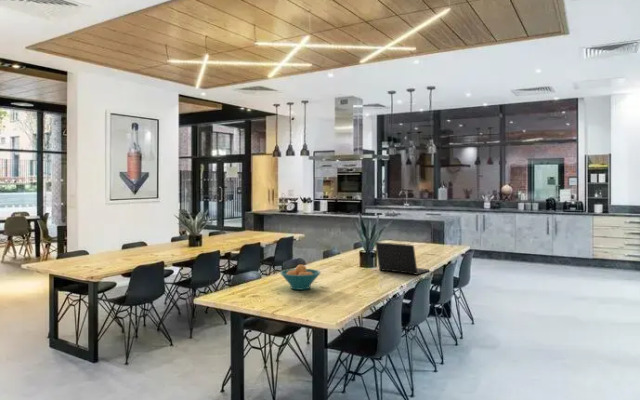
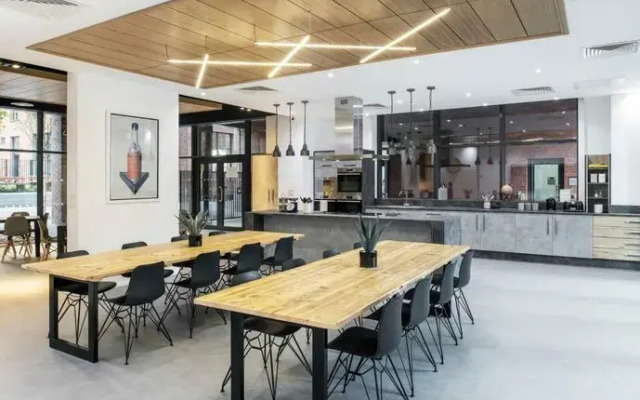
- fruit bowl [279,264,322,291]
- laptop [374,241,431,276]
